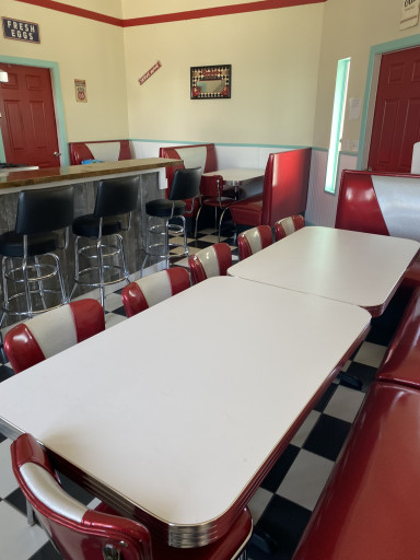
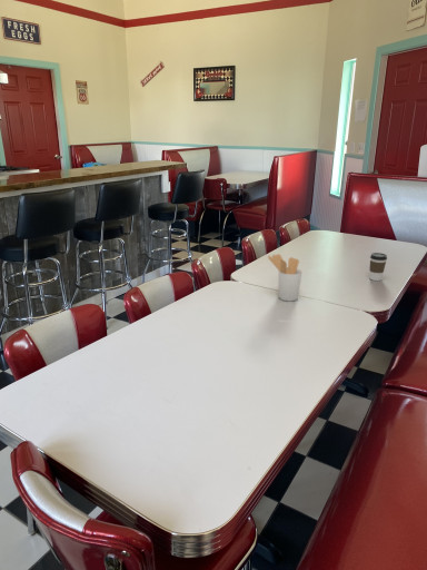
+ utensil holder [267,253,304,303]
+ coffee cup [368,252,388,282]
